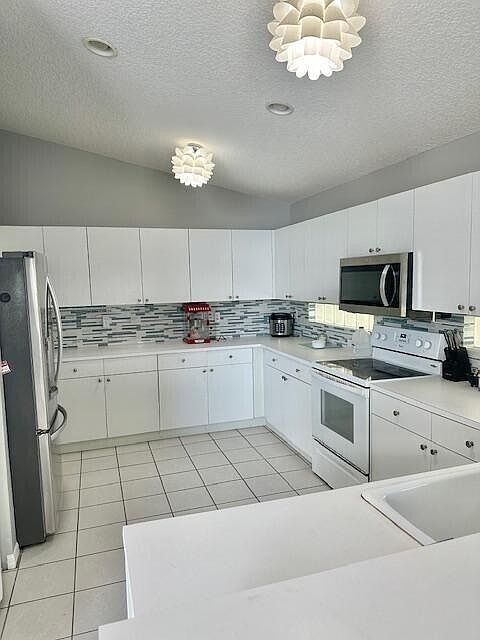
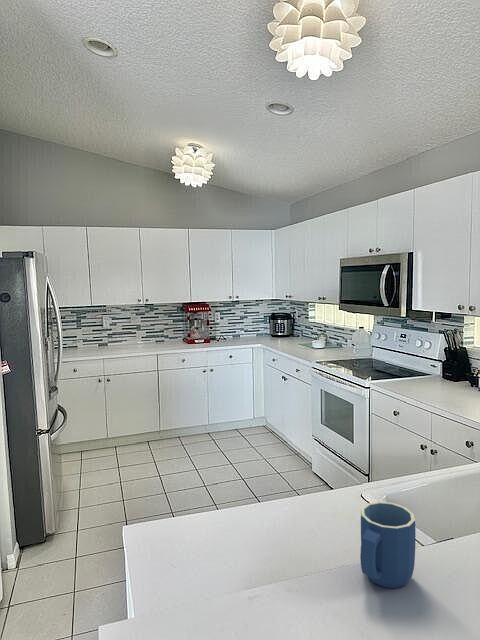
+ mug [359,501,416,590]
